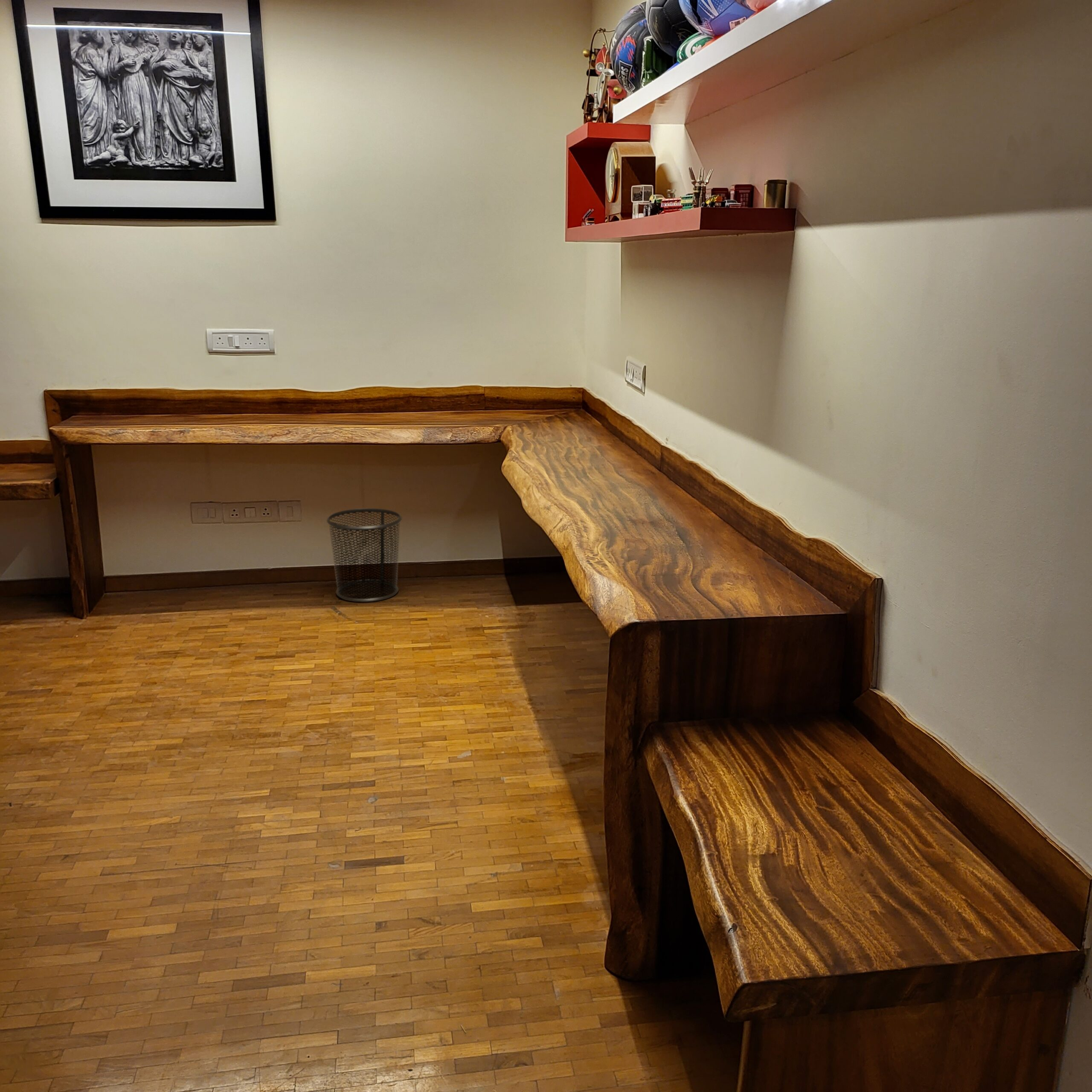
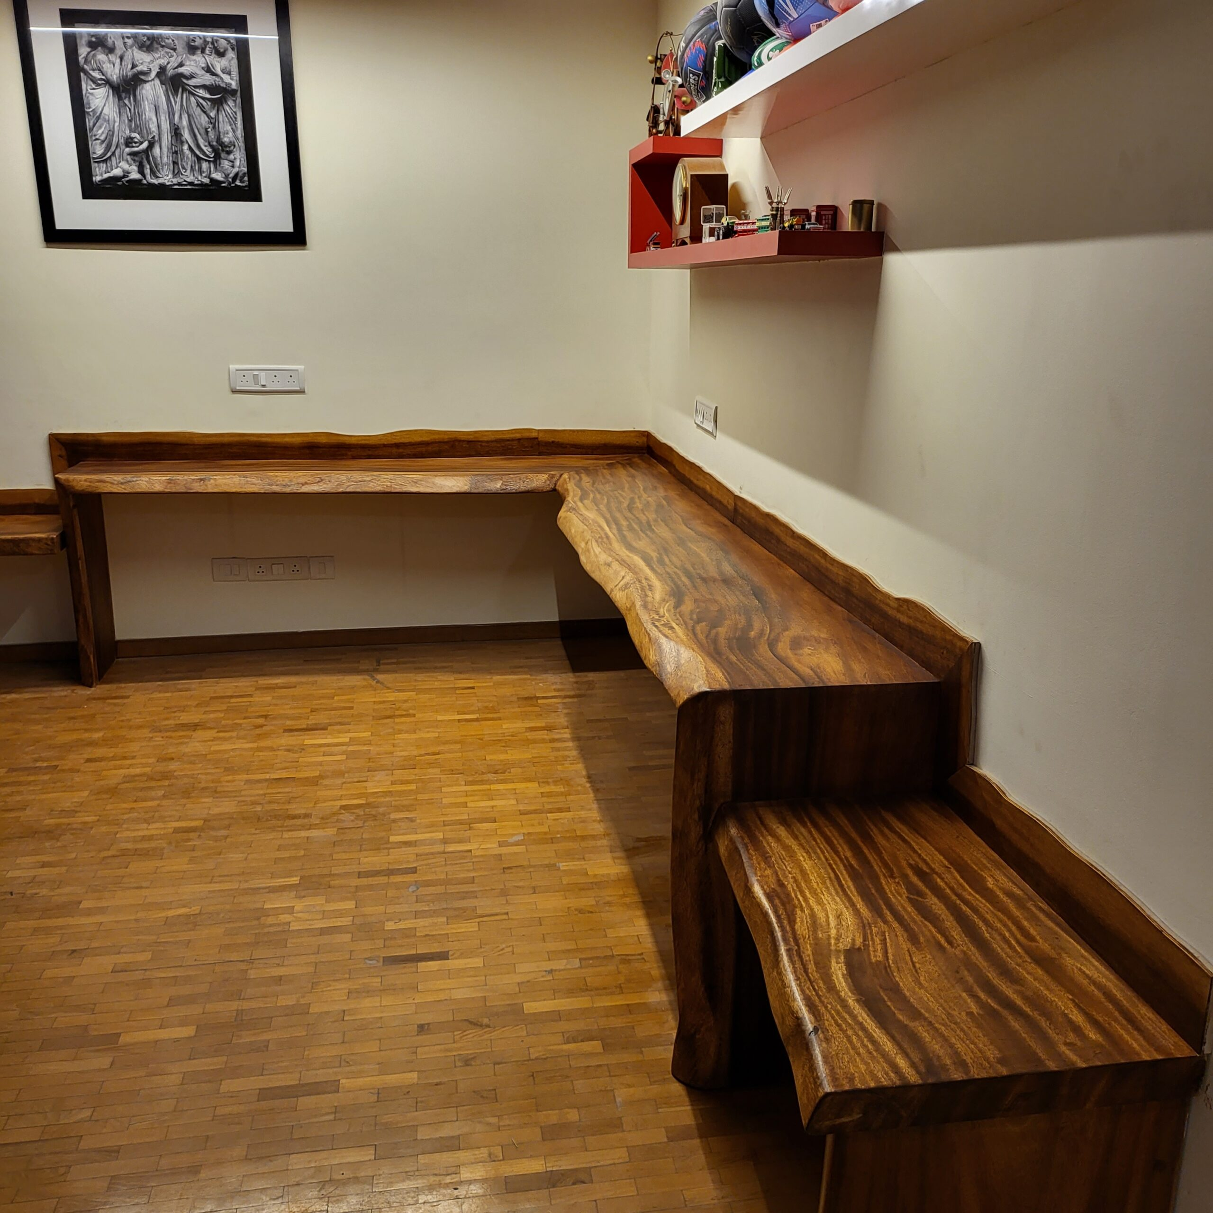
- waste bin [326,508,403,603]
